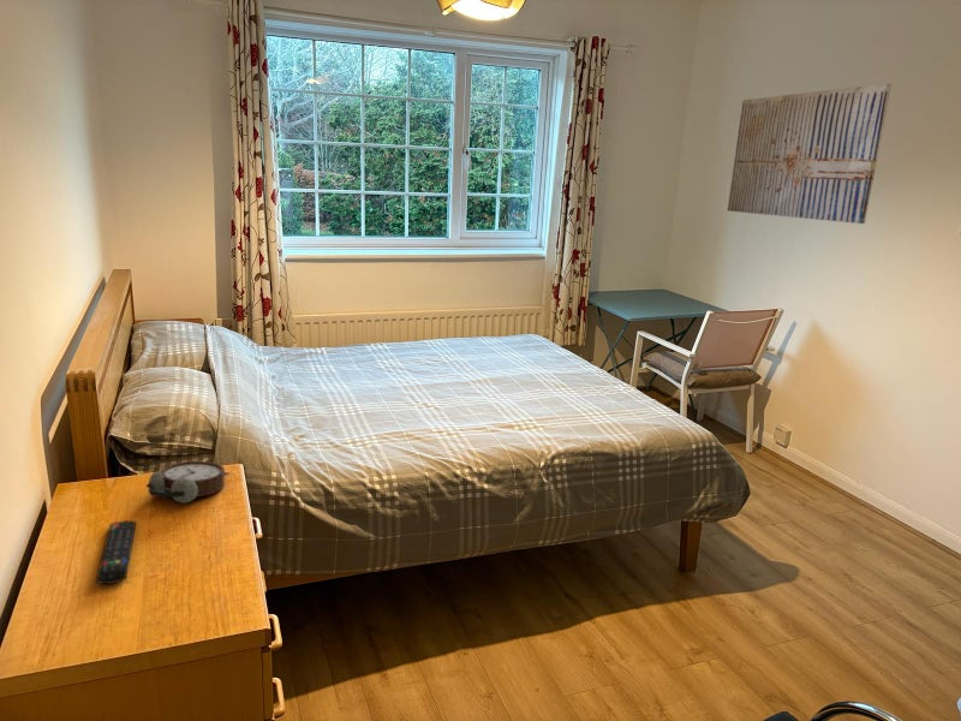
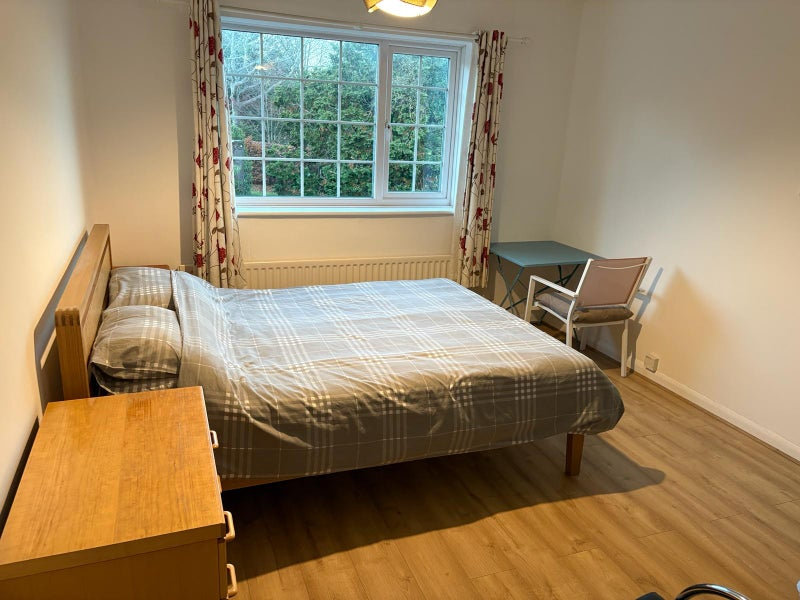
- wall art [726,83,893,225]
- alarm clock [145,460,231,505]
- remote control [95,519,137,585]
